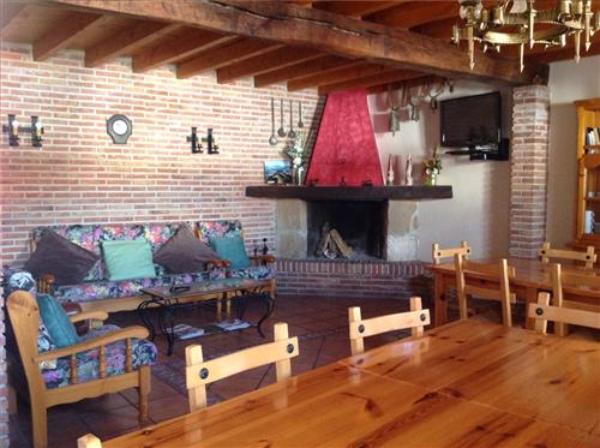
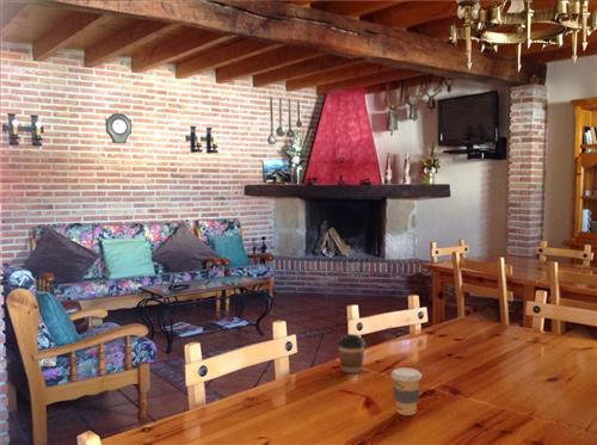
+ coffee cup [337,333,367,375]
+ coffee cup [389,366,423,416]
